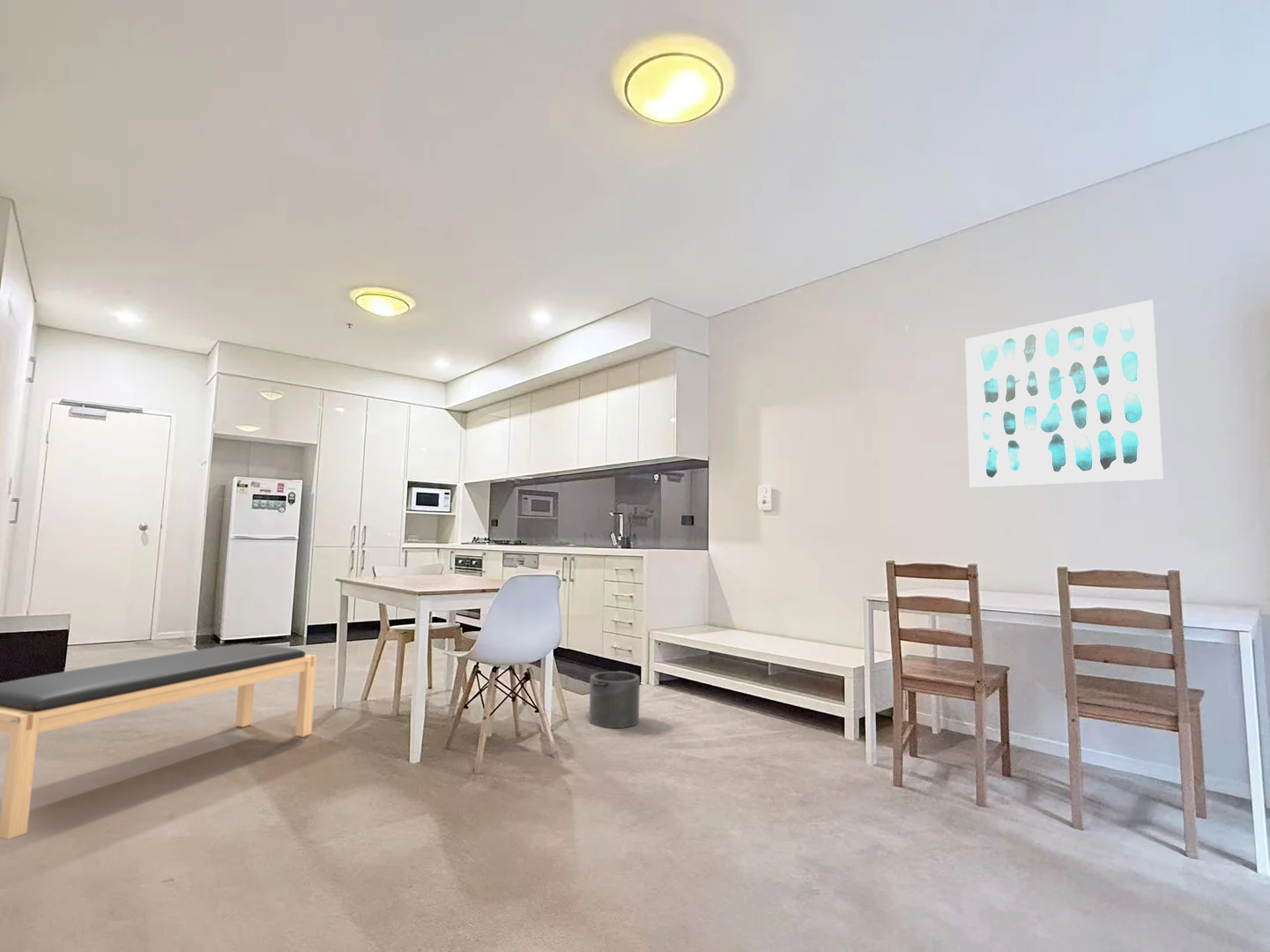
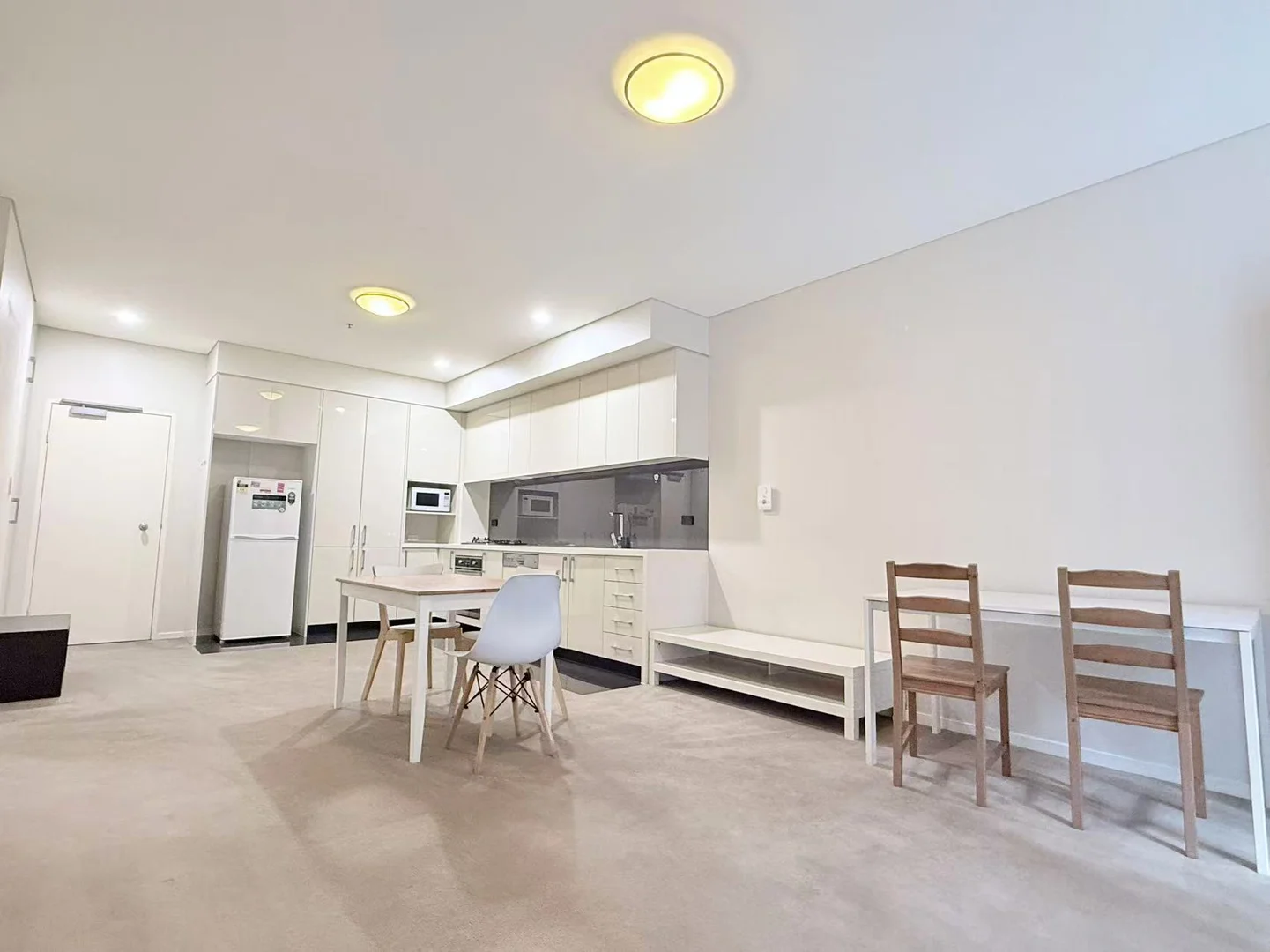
- bench [0,643,317,840]
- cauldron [588,670,641,729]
- wall art [964,299,1164,488]
